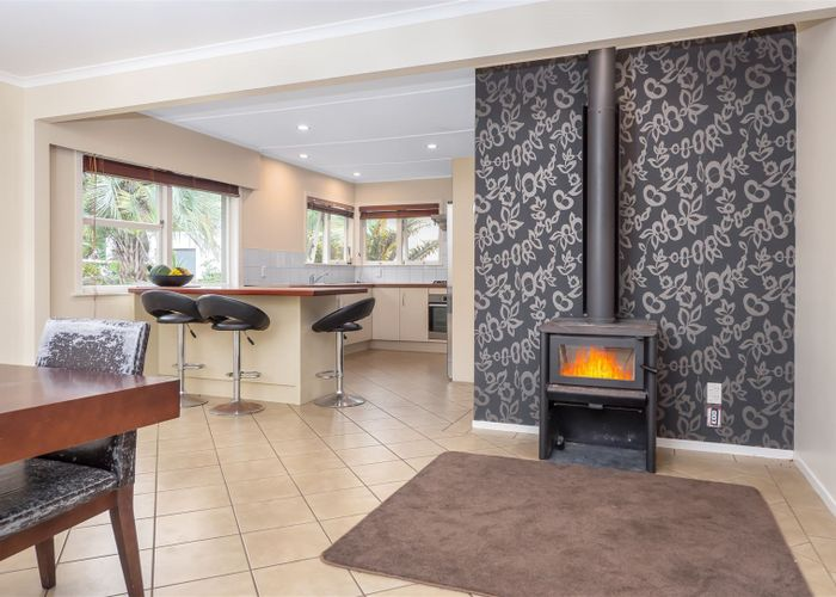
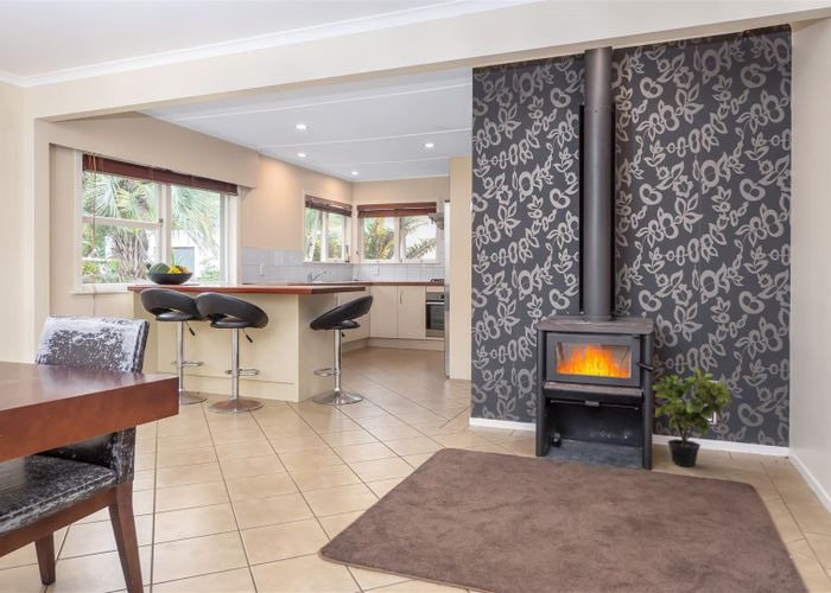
+ potted plant [652,366,732,467]
